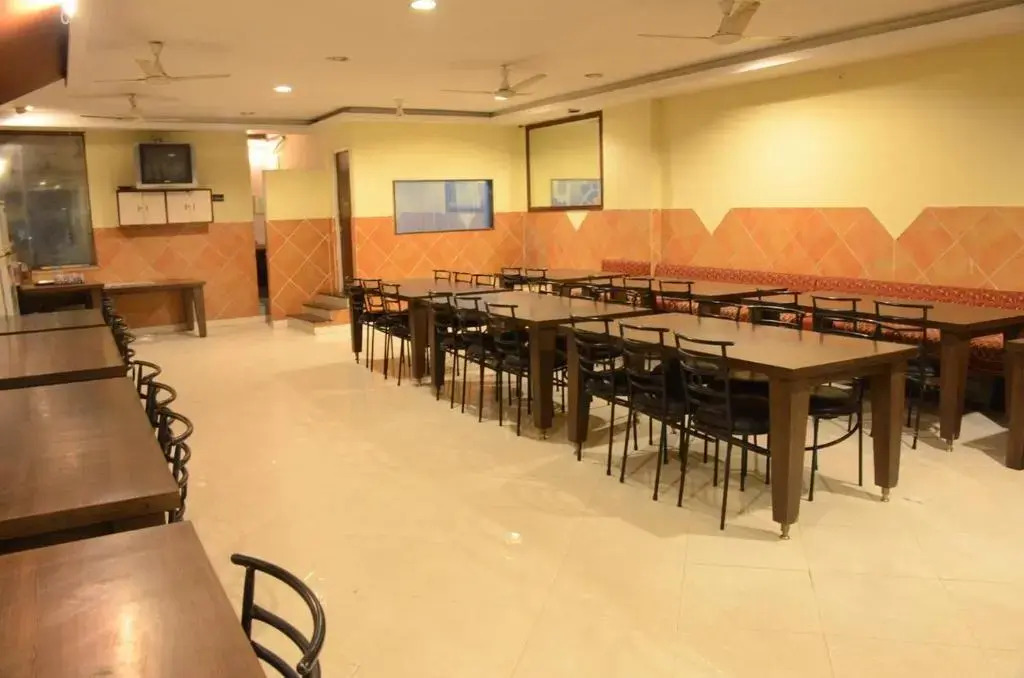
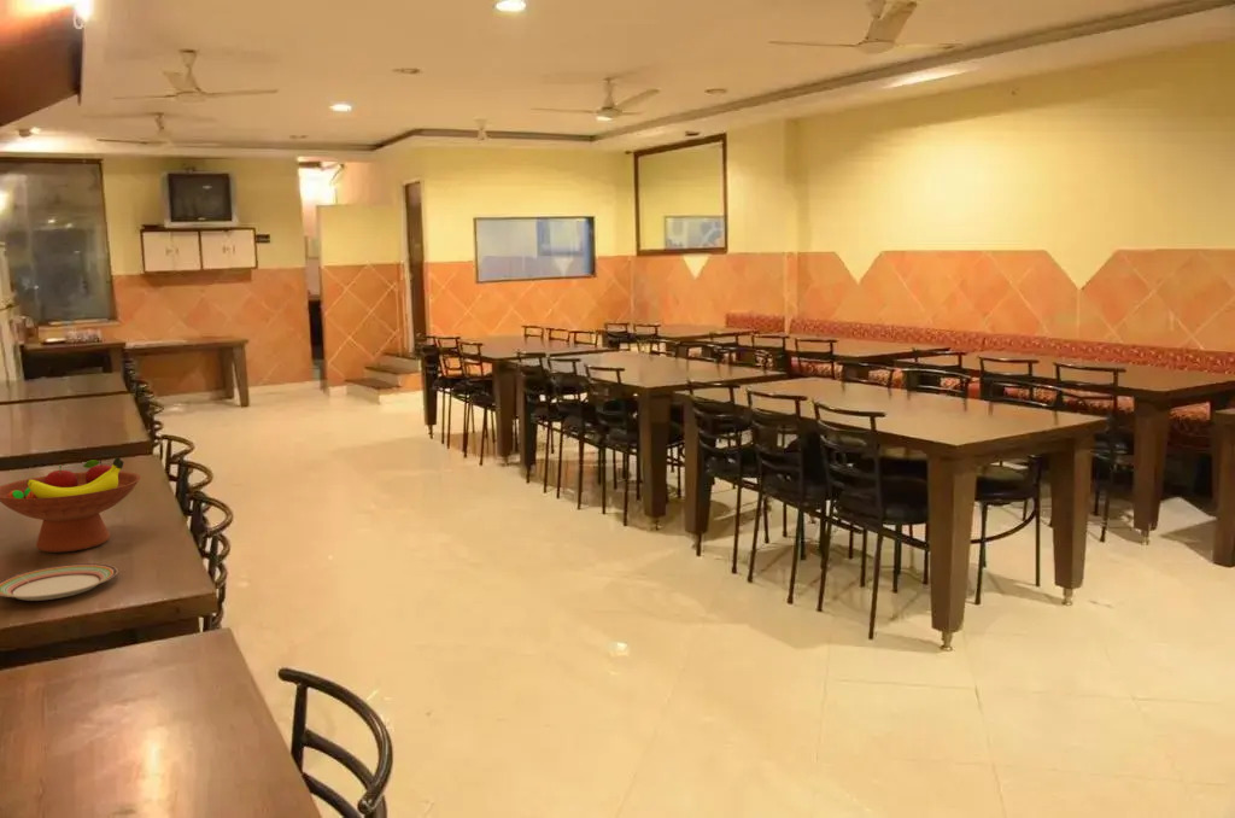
+ fruit bowl [0,456,142,554]
+ plate [0,562,118,602]
